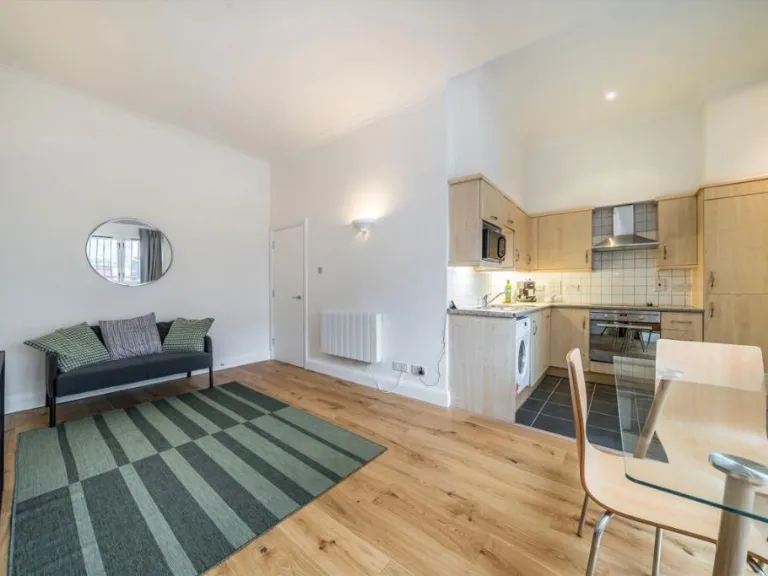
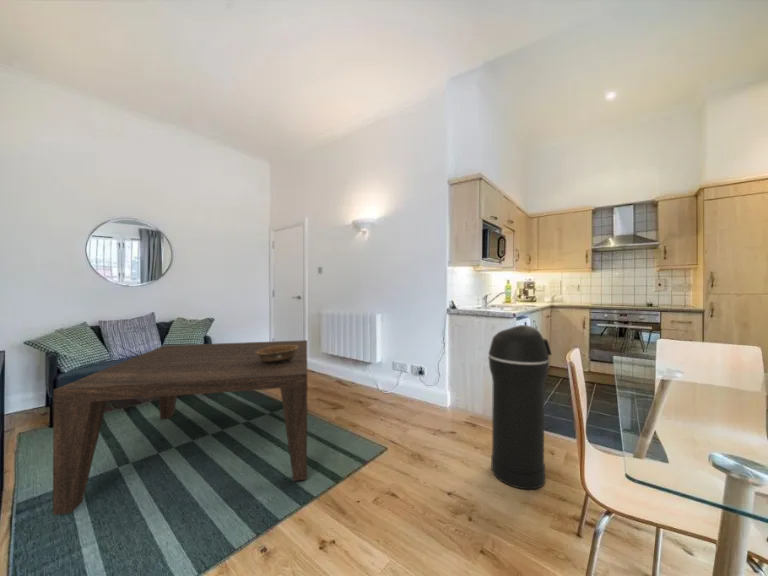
+ trash can [487,324,553,491]
+ coffee table [52,339,308,516]
+ decorative bowl [256,345,299,364]
